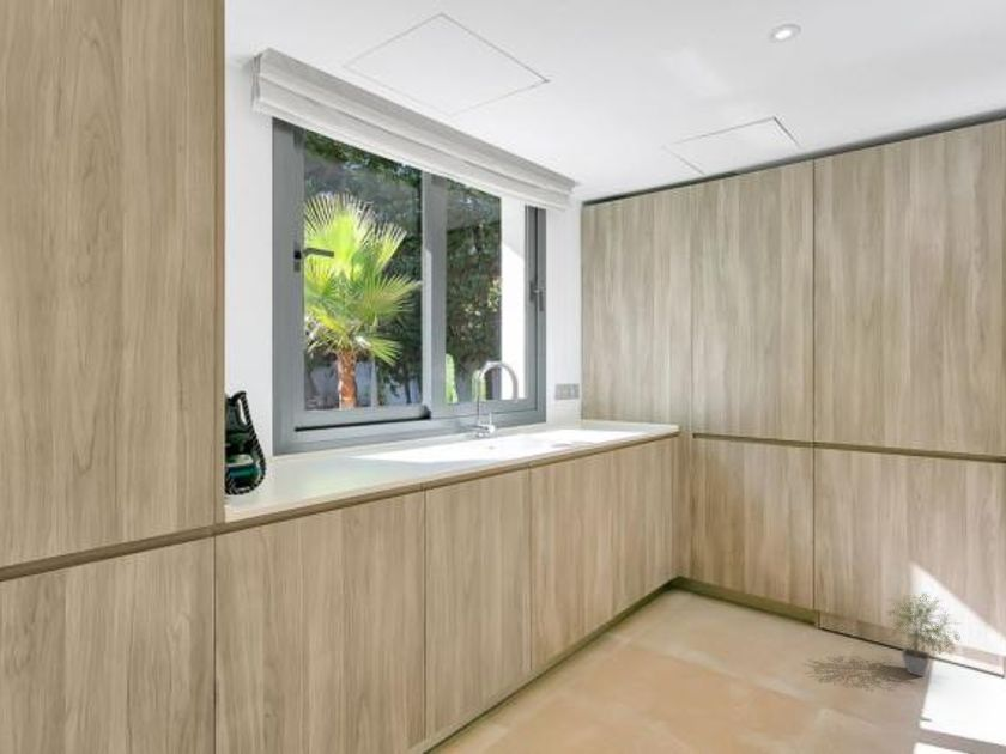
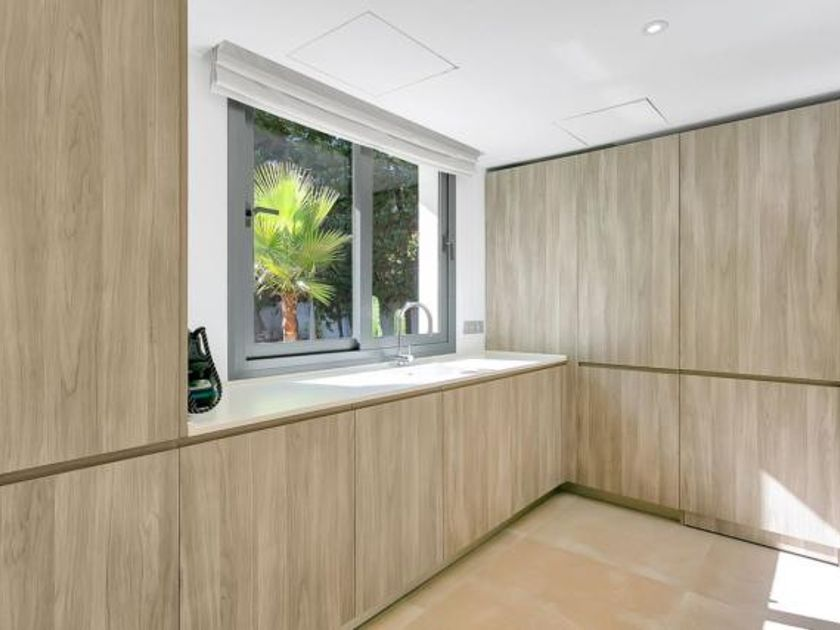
- potted plant [885,591,962,677]
